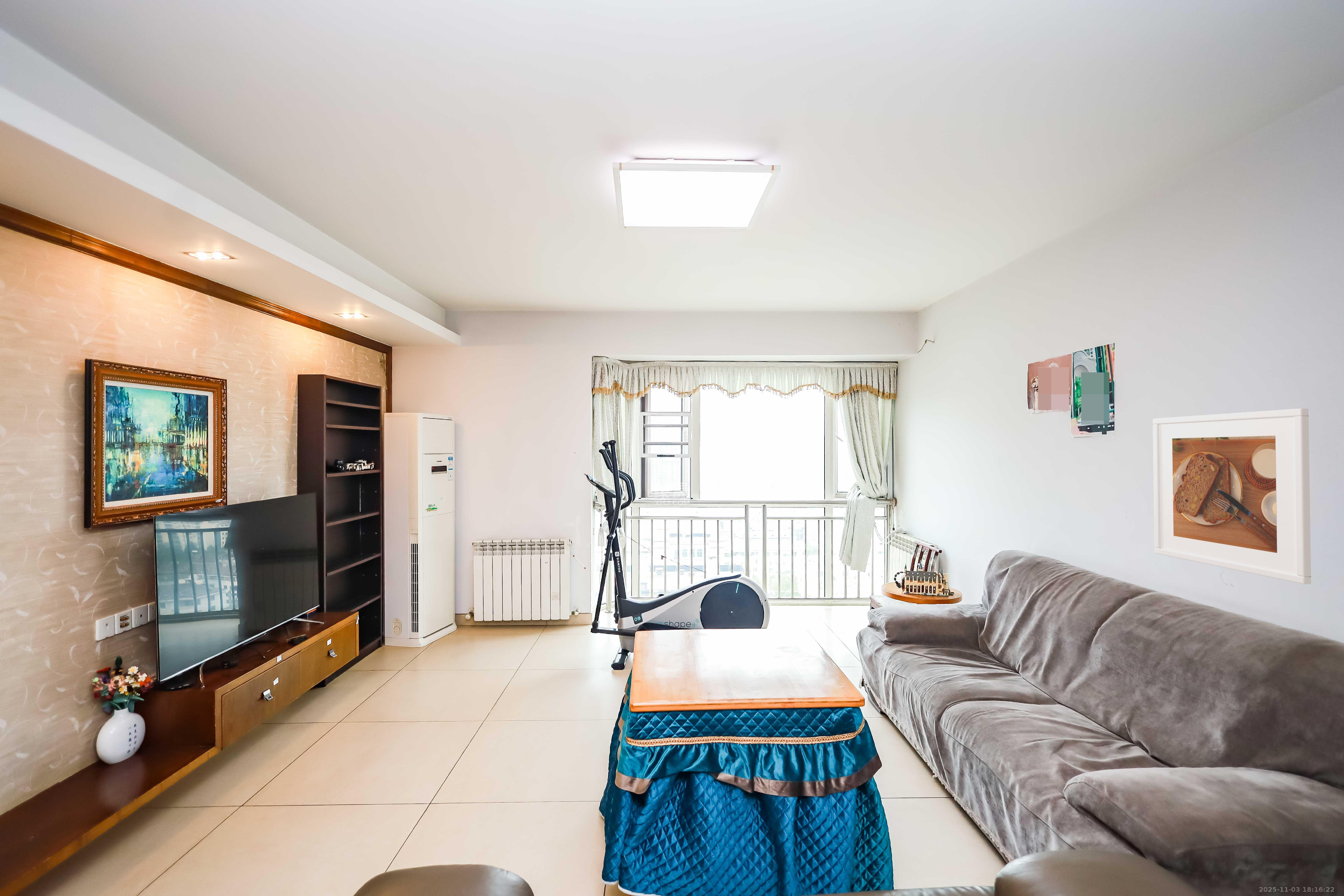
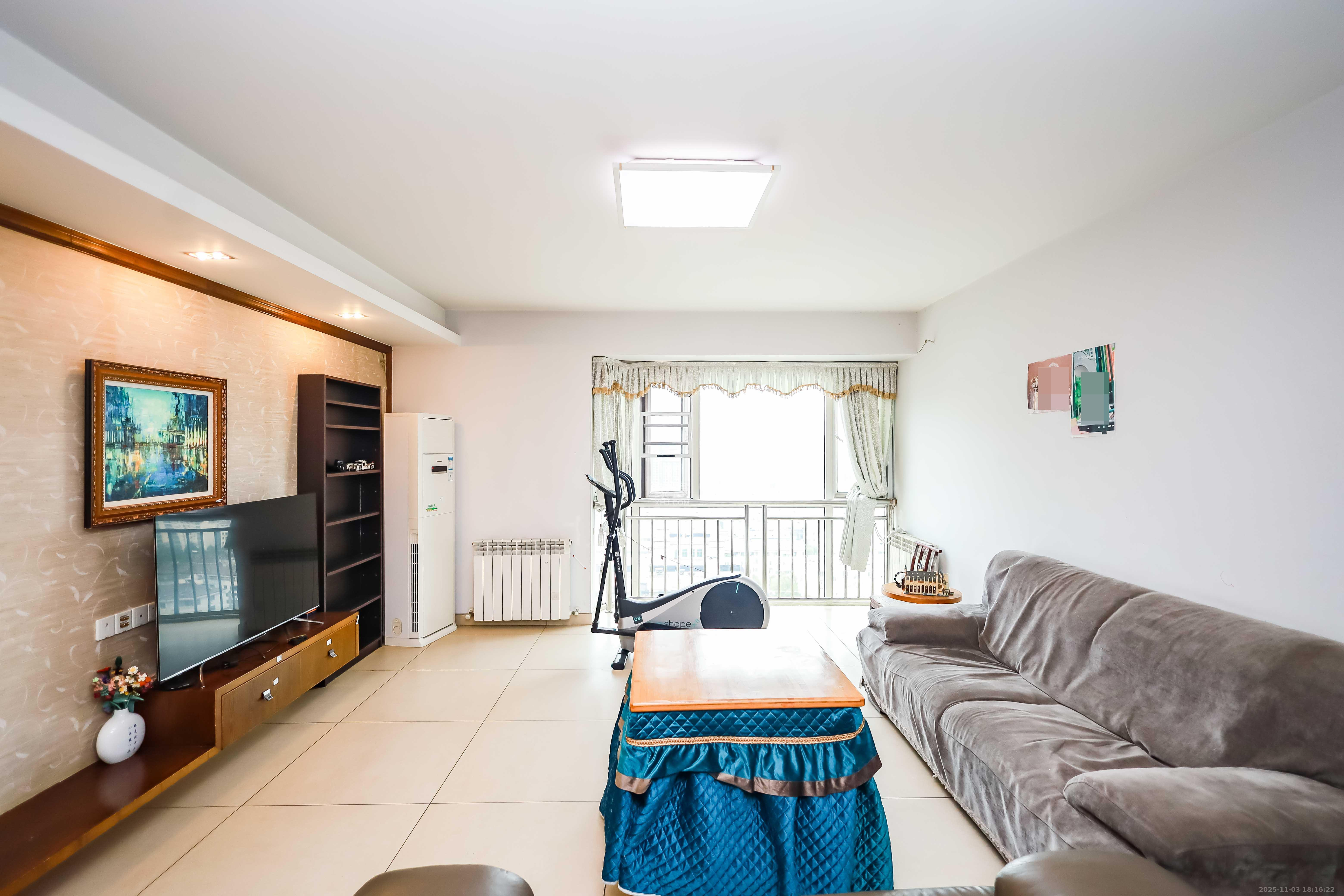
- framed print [1152,408,1311,585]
